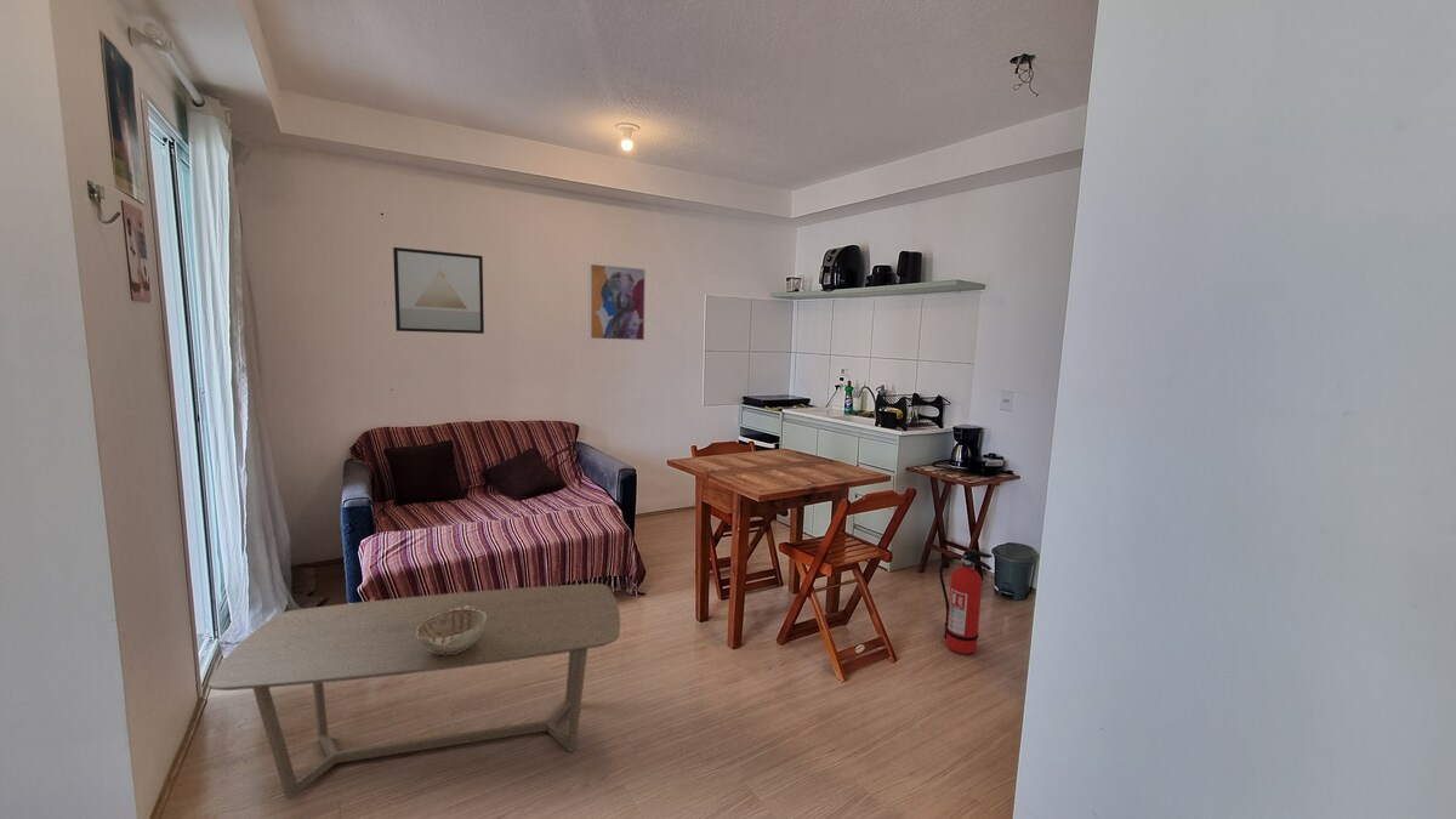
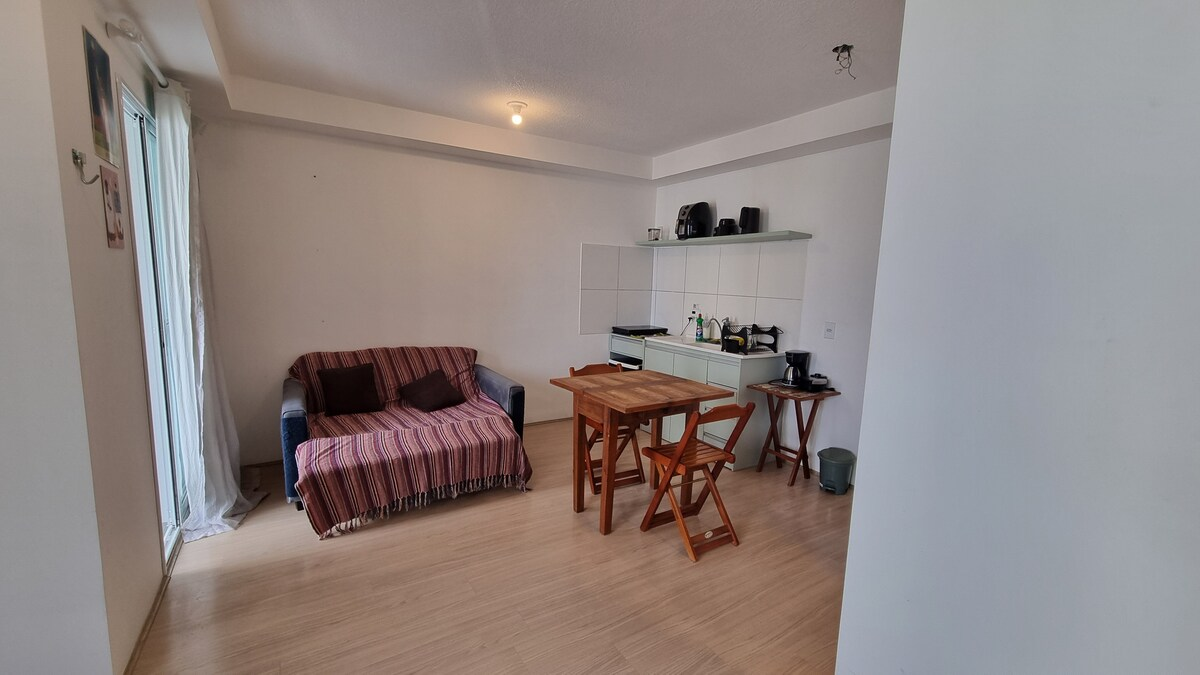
- decorative bowl [416,605,487,654]
- wall art [392,246,485,335]
- coffee table [207,582,621,800]
- wall art [587,262,647,342]
- fire extinguisher [938,548,994,655]
